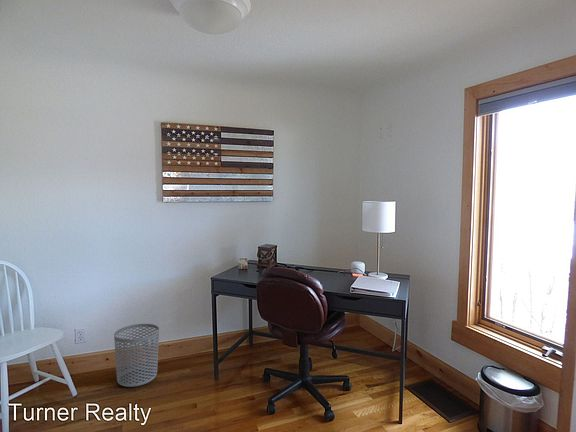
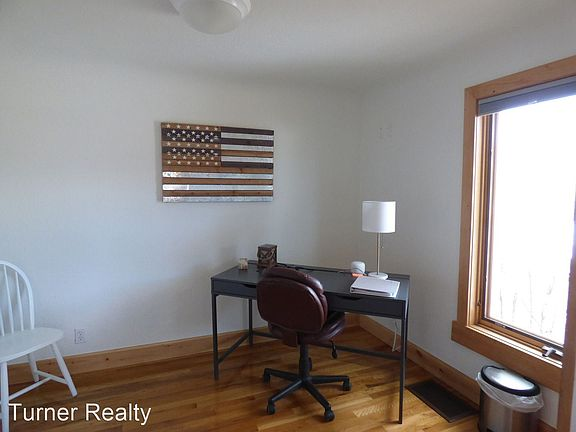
- waste bin [113,323,160,388]
